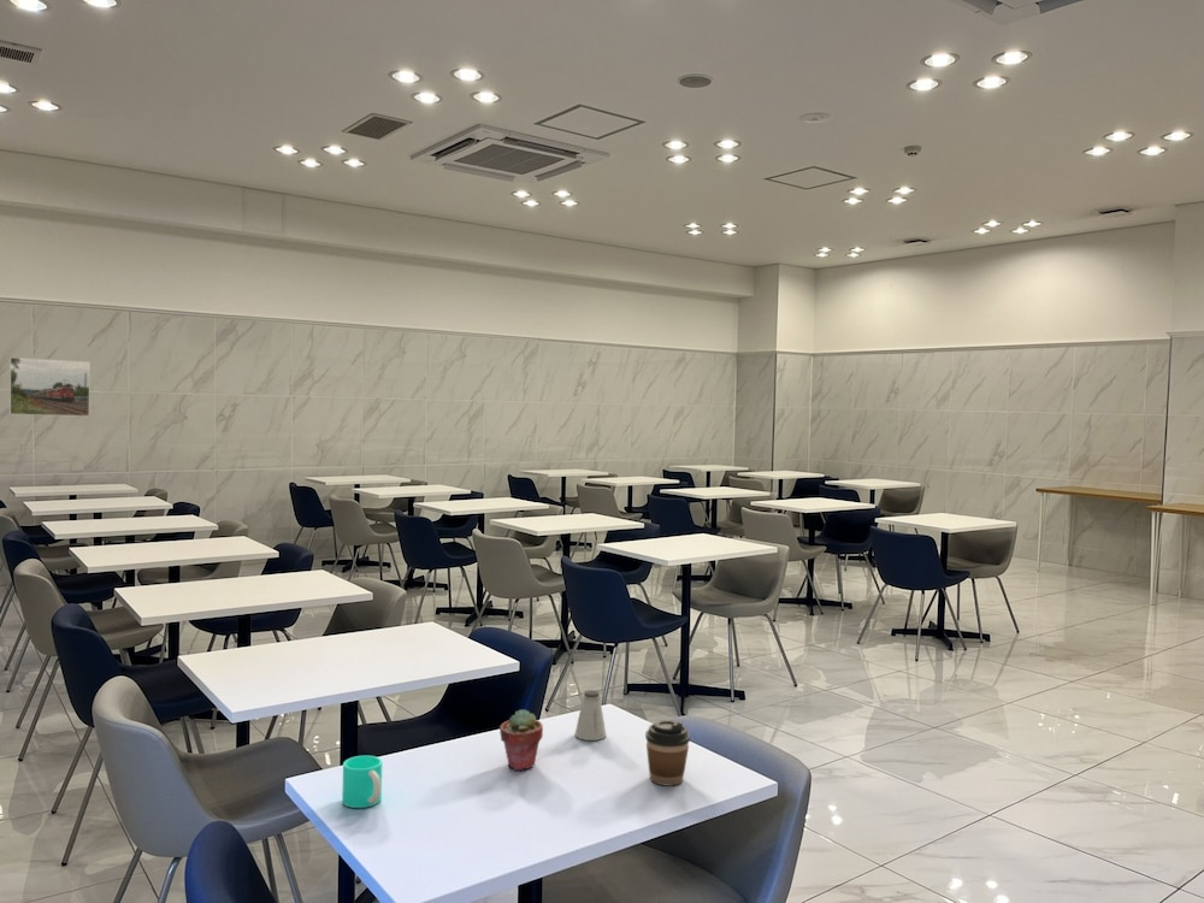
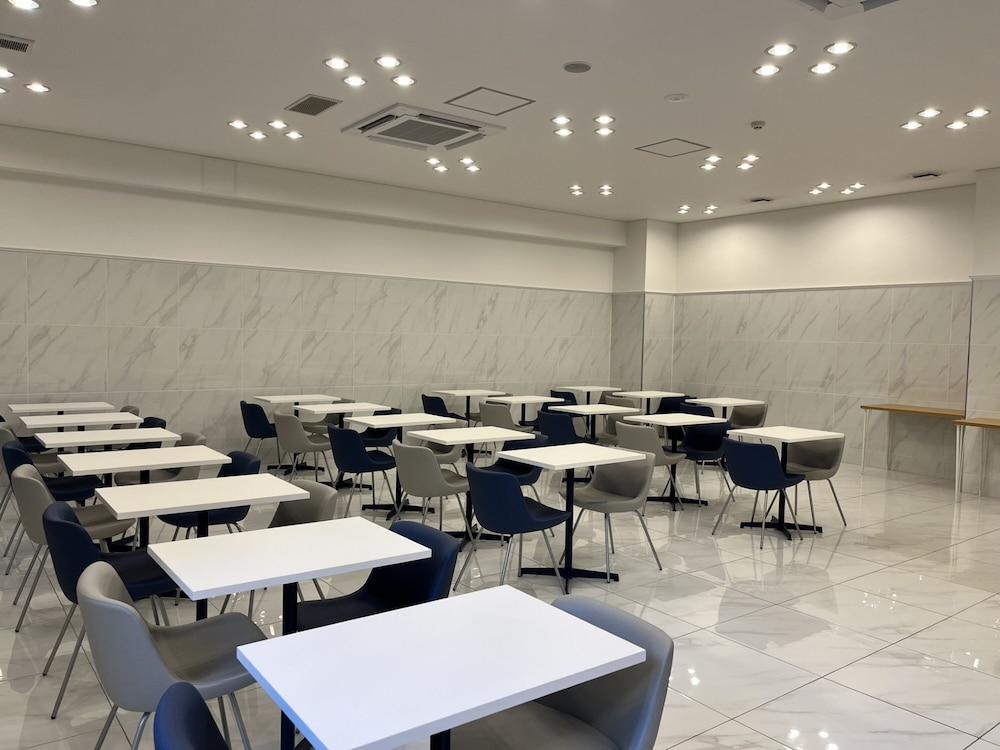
- cup [341,755,383,809]
- saltshaker [574,689,607,742]
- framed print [8,356,92,418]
- potted succulent [498,708,544,772]
- coffee cup [644,719,691,786]
